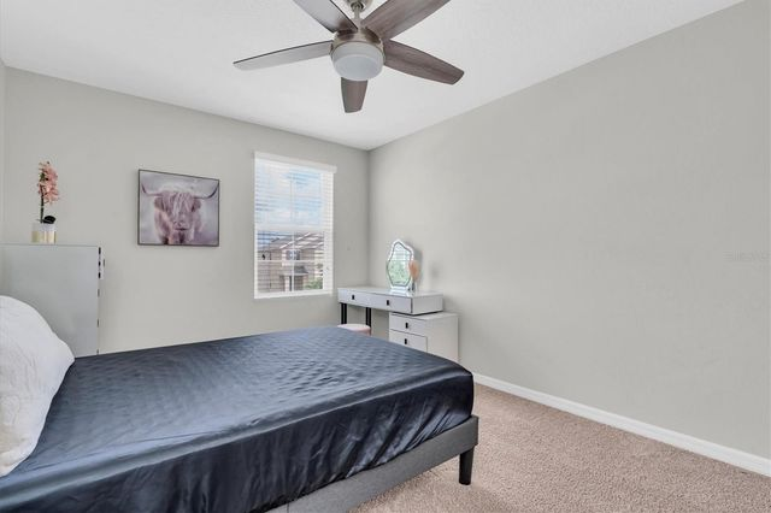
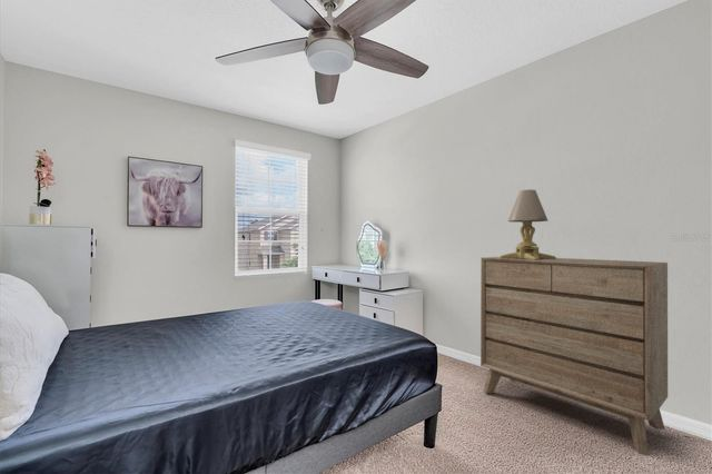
+ dresser [479,256,669,456]
+ lamp [500,188,557,260]
